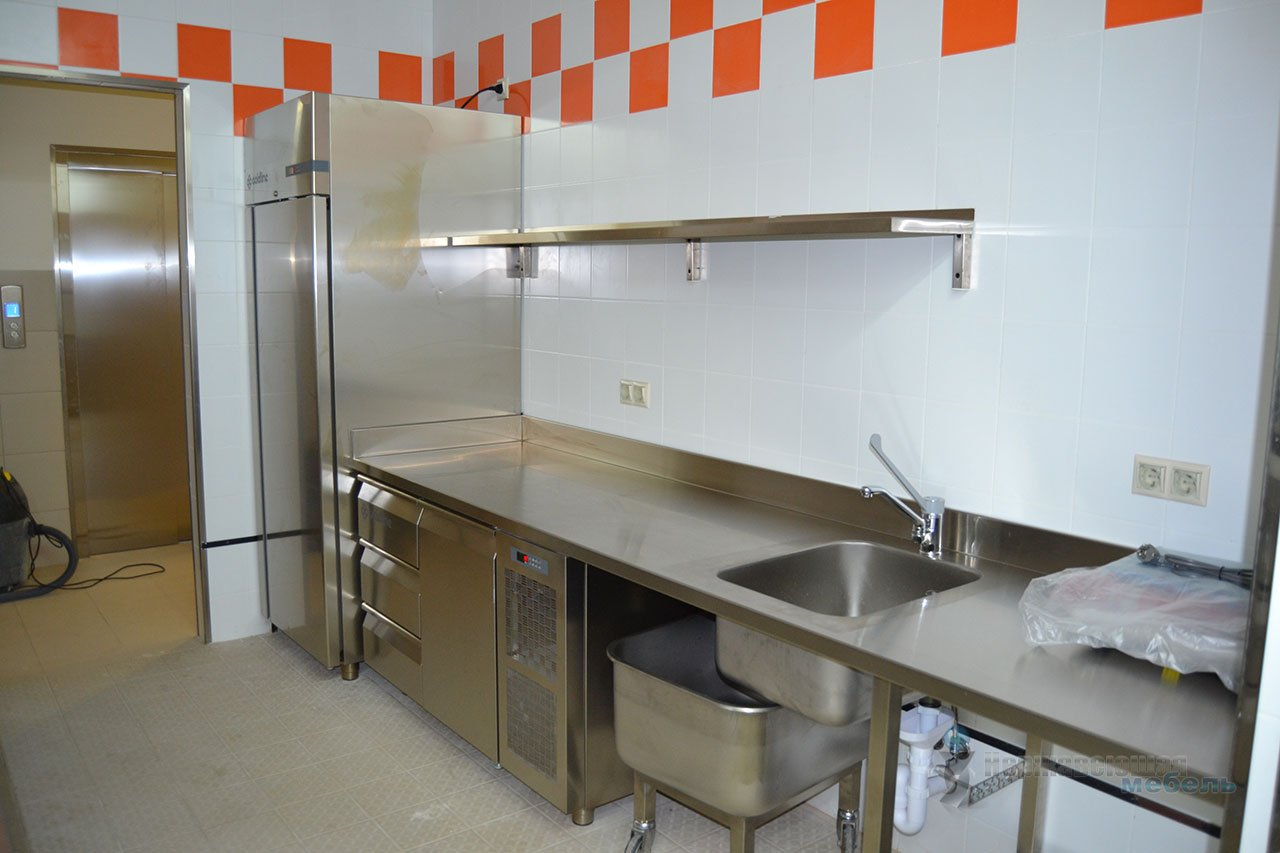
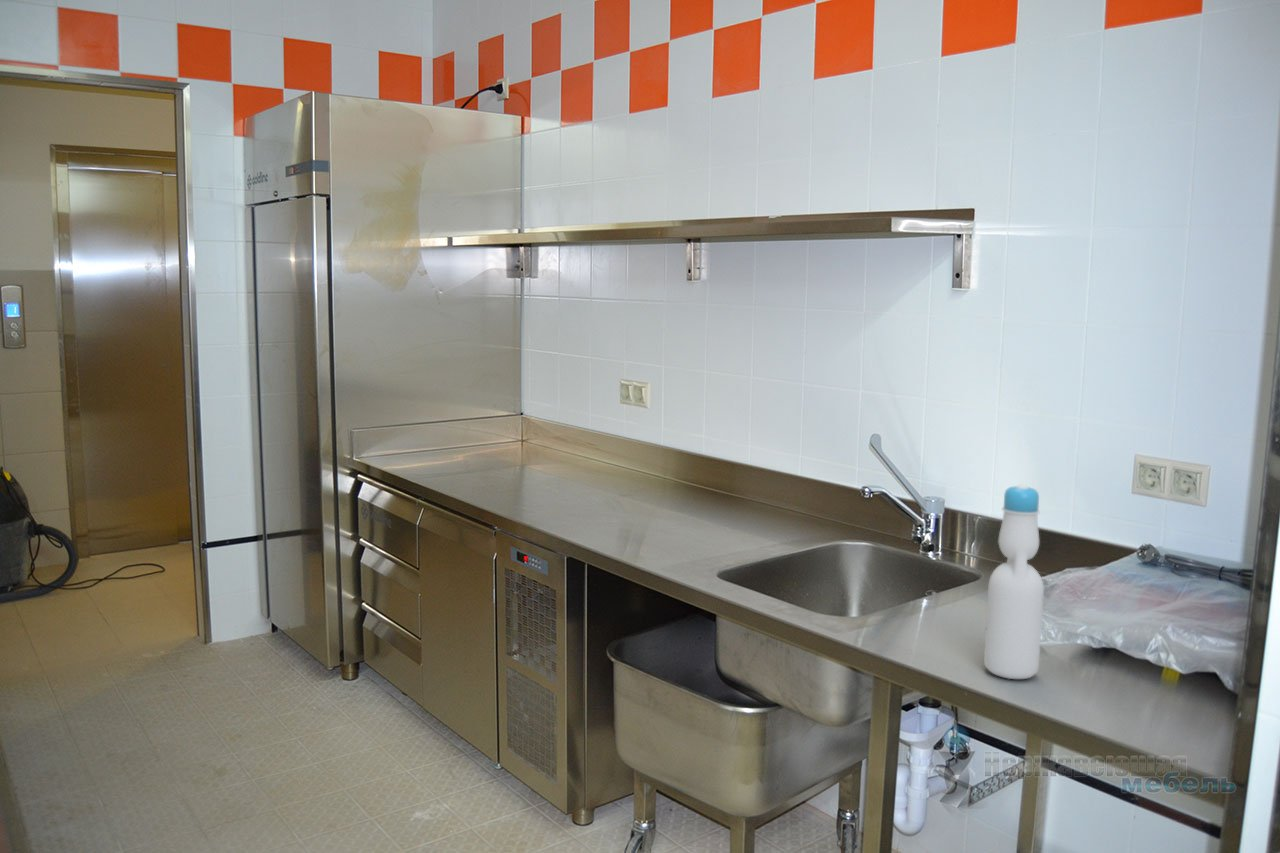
+ bottle [983,483,1045,680]
